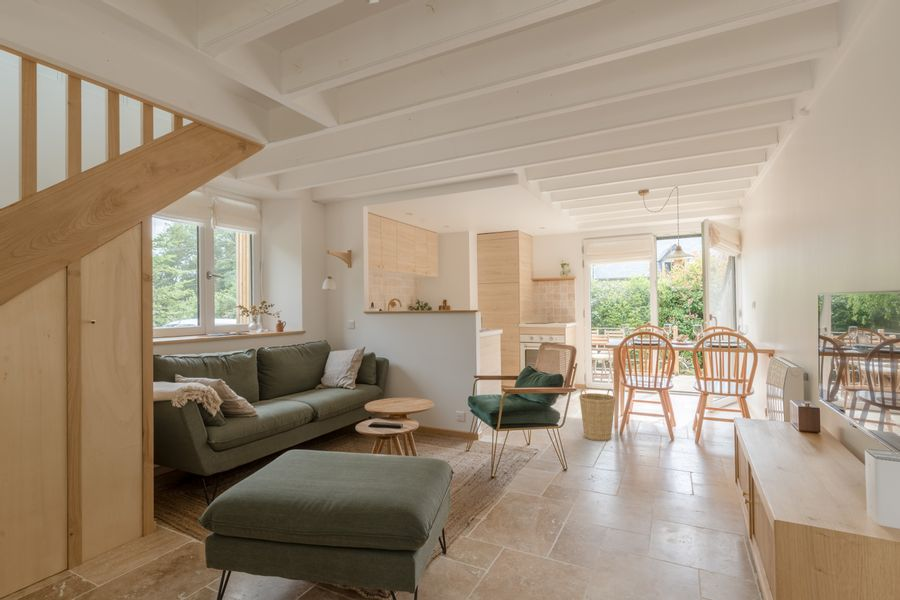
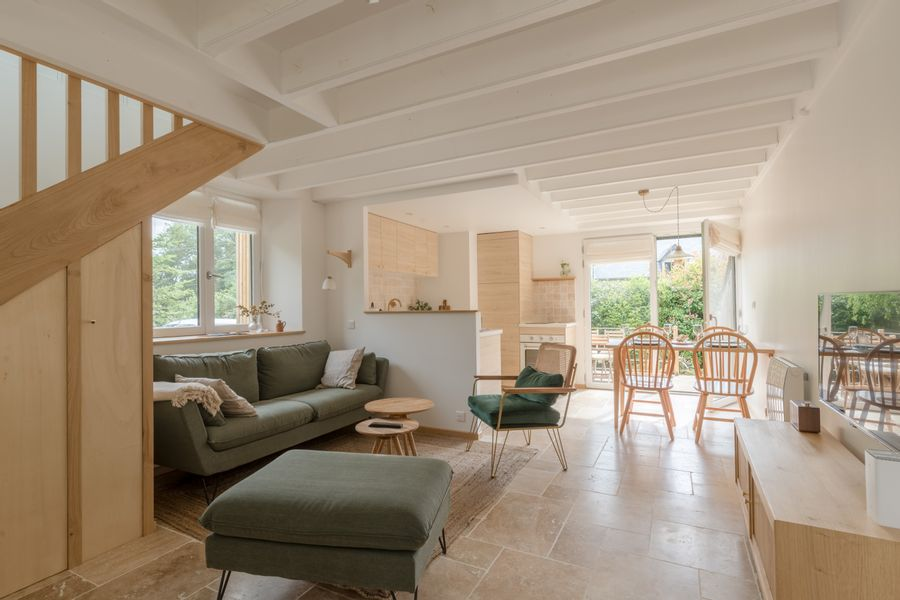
- basket [578,388,617,442]
